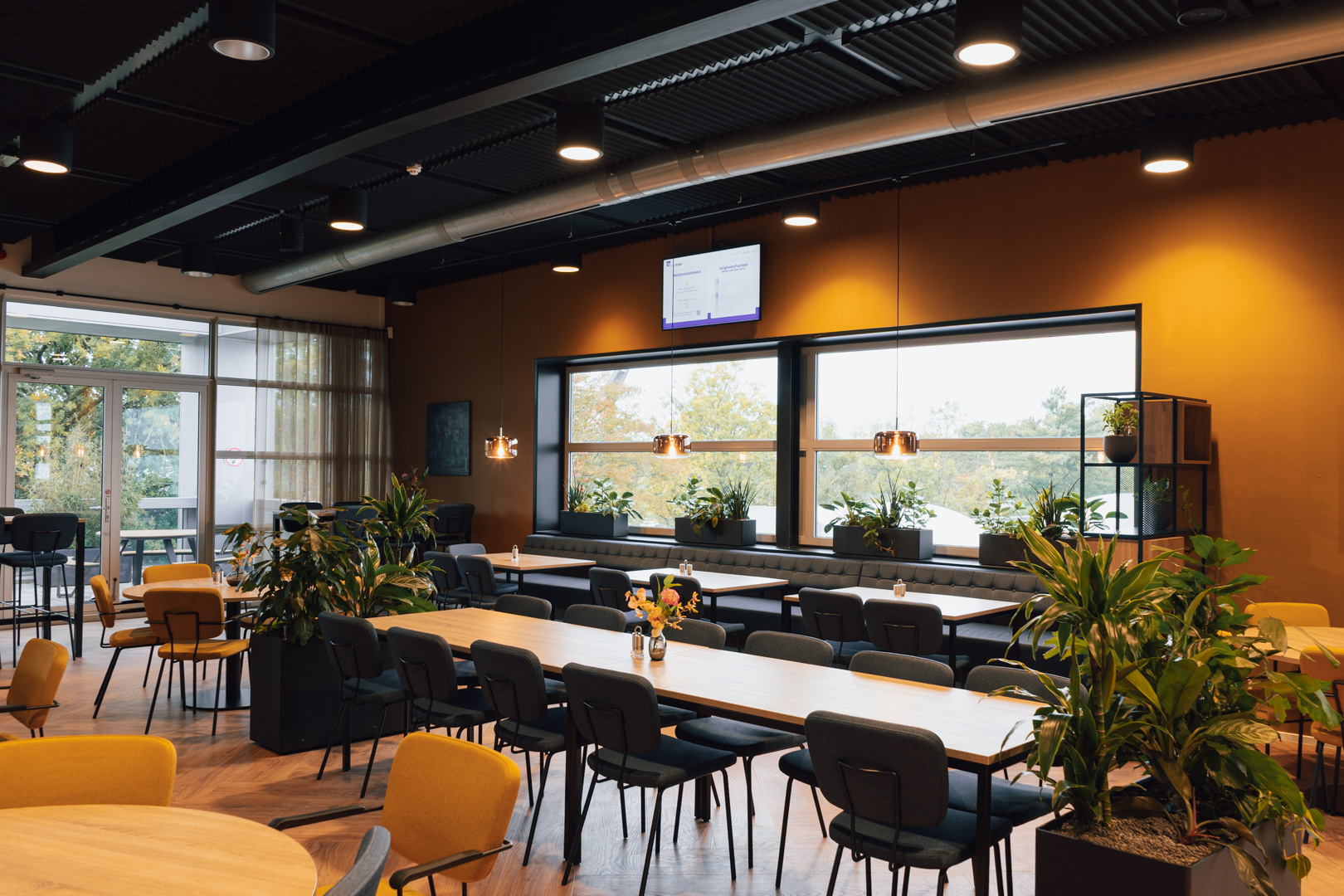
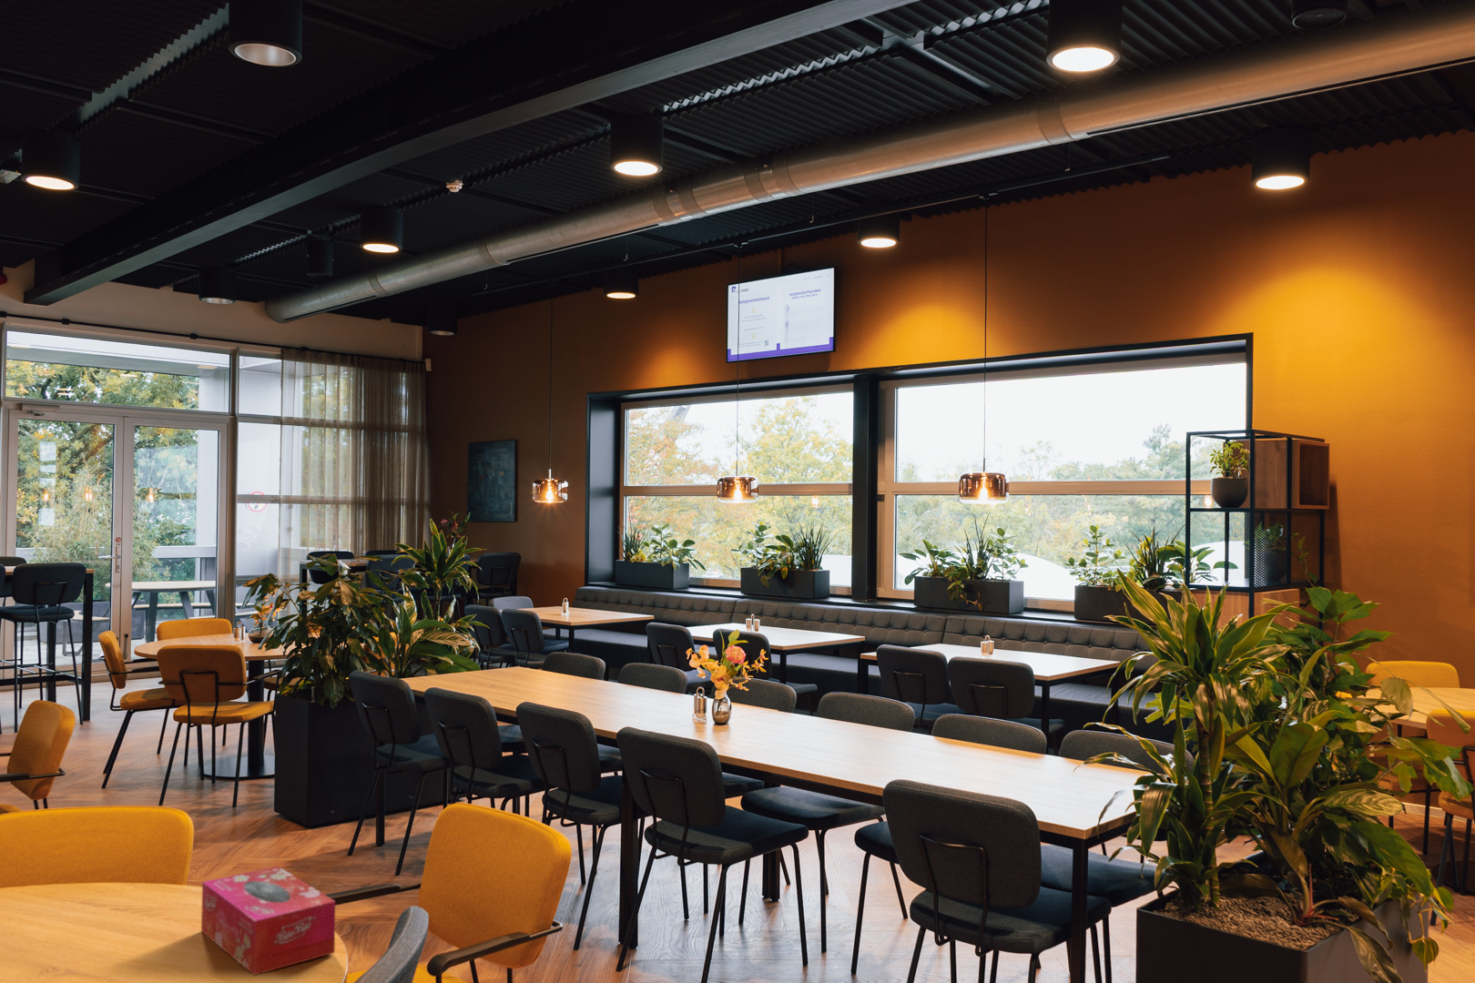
+ tissue box [201,865,336,976]
